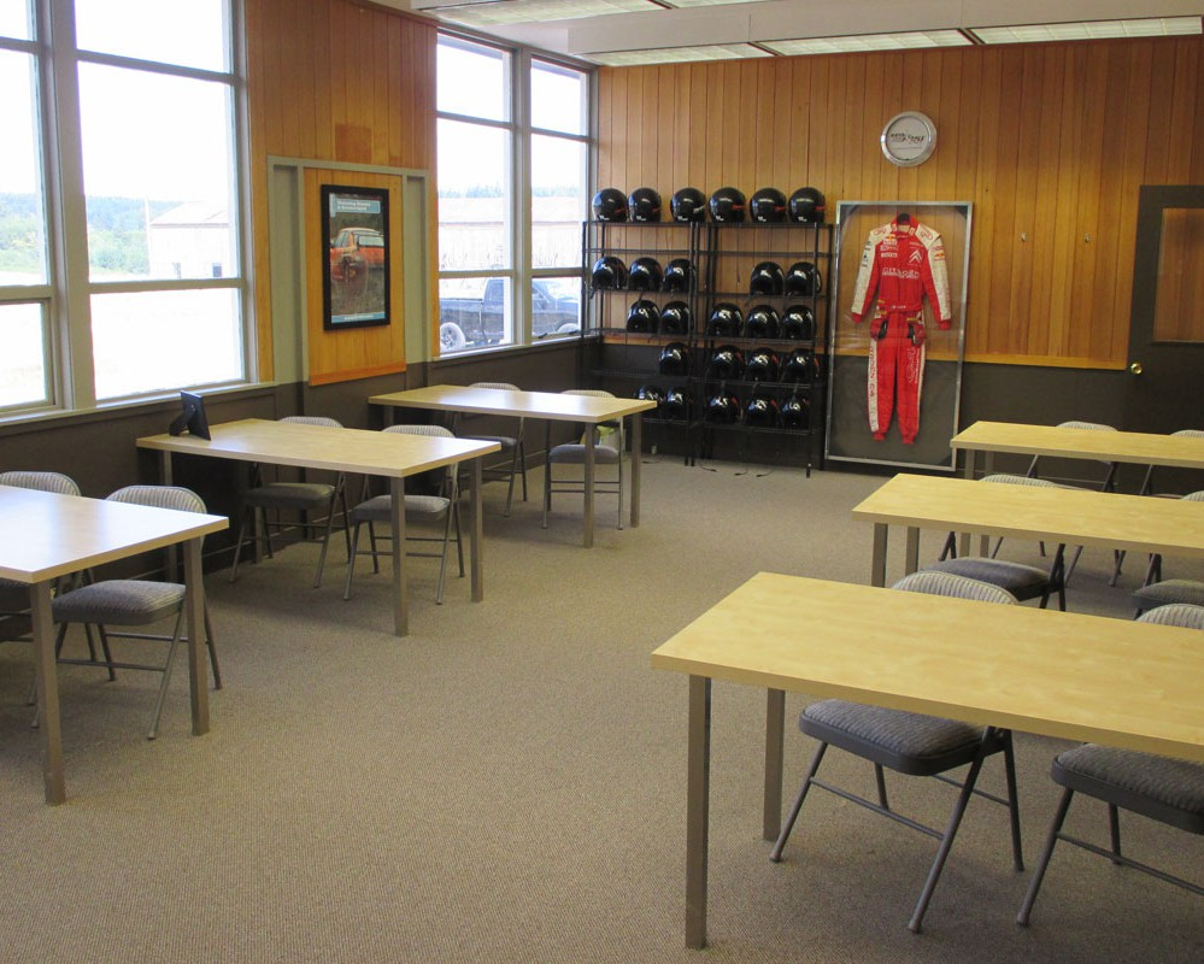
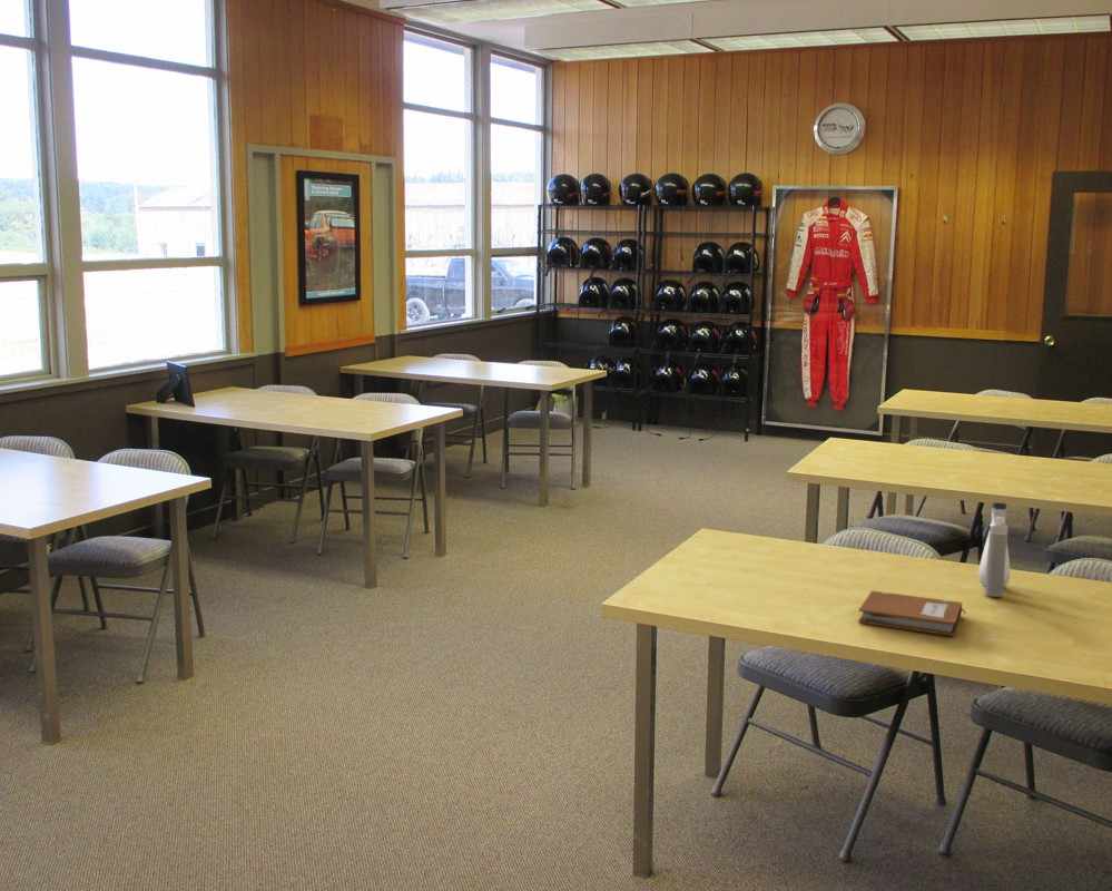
+ water bottle [977,501,1011,598]
+ notebook [857,589,967,637]
